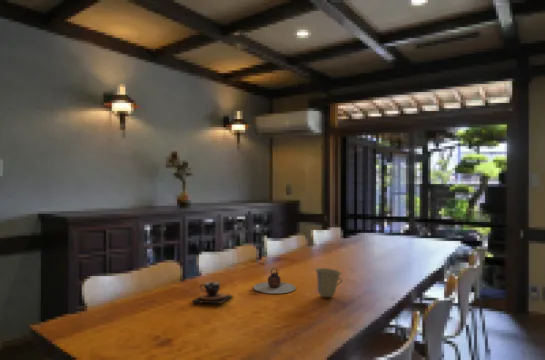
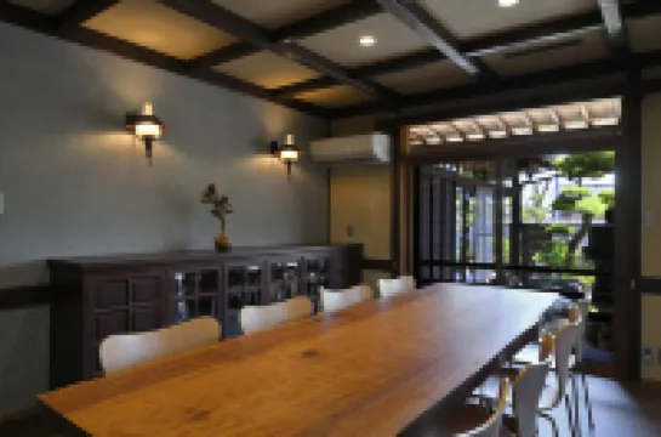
- cup [314,267,343,298]
- teacup [190,281,234,305]
- teapot [252,267,297,294]
